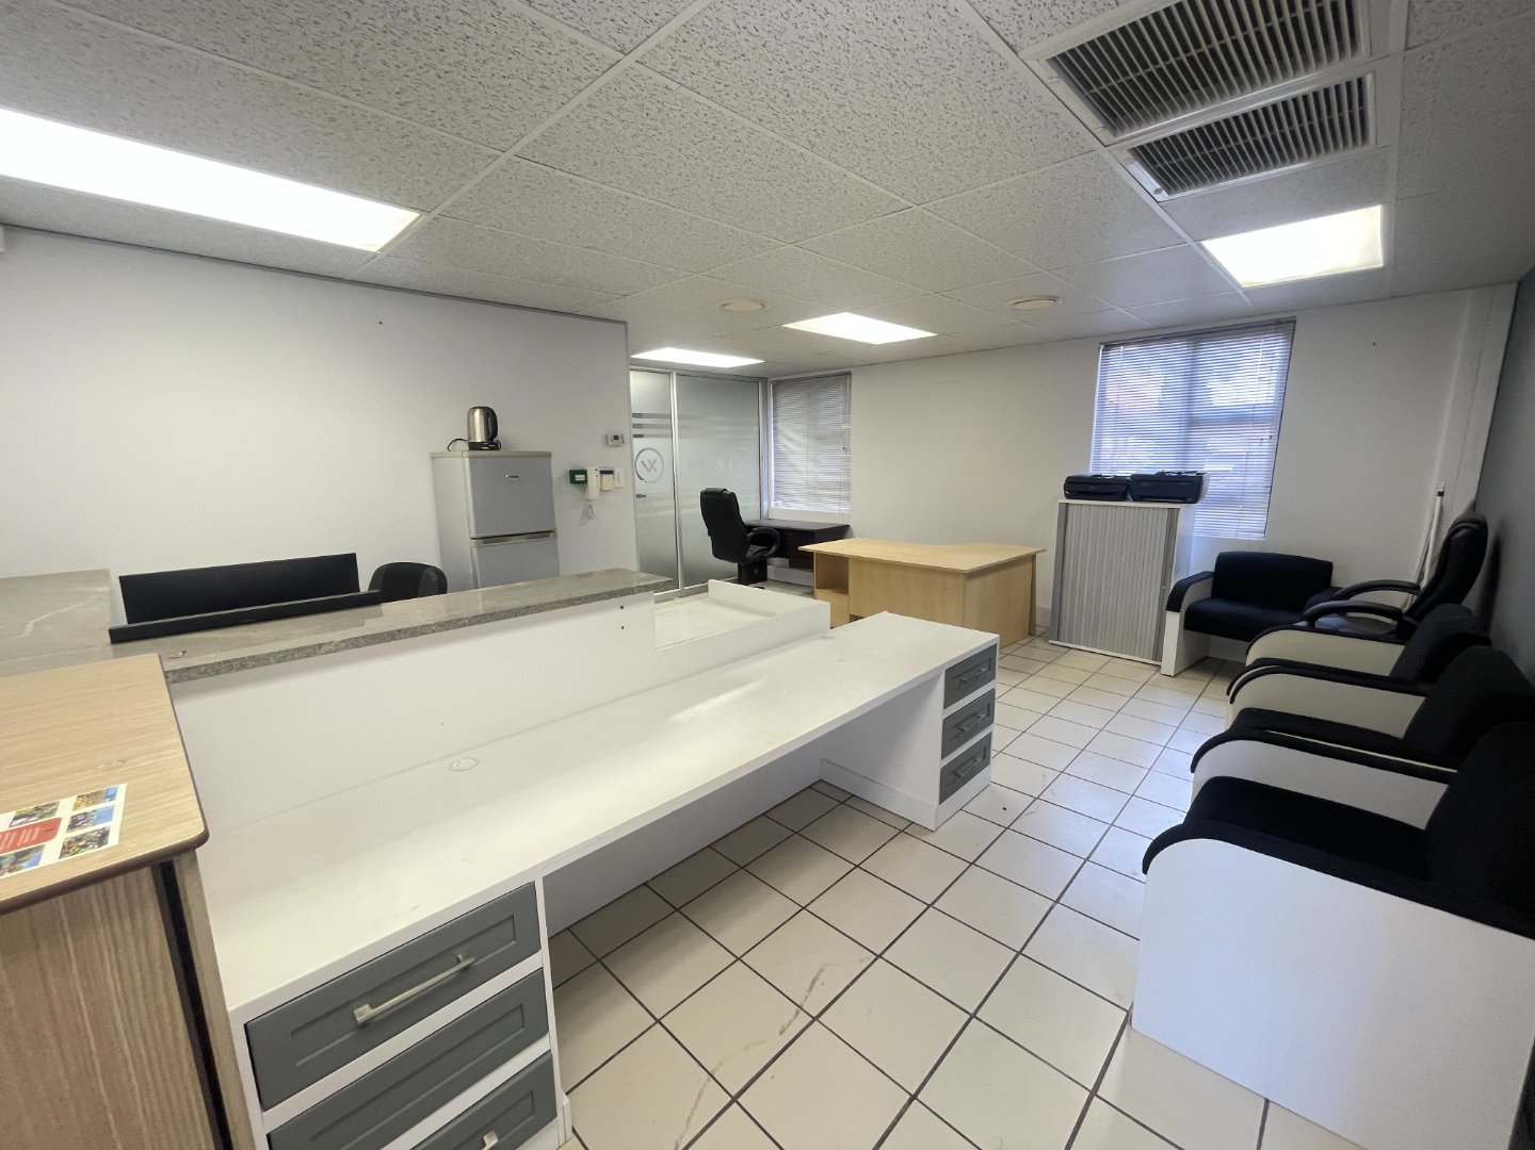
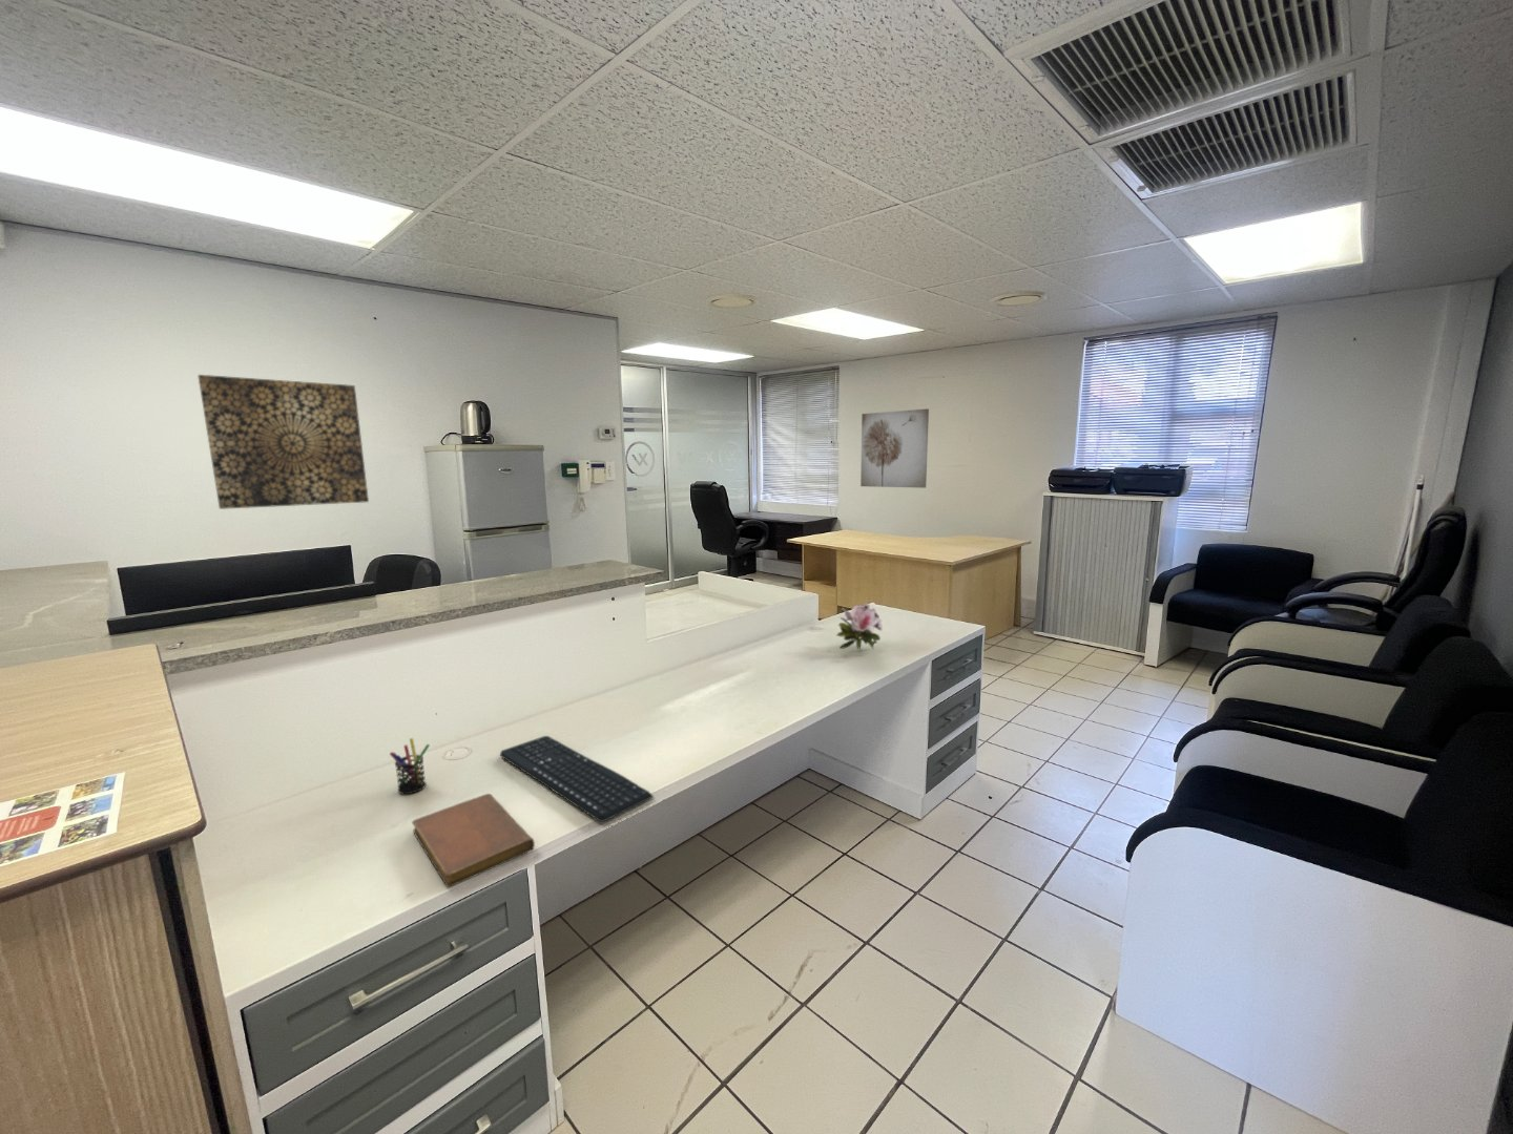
+ notebook [411,793,536,889]
+ pen holder [388,737,431,795]
+ wall art [859,407,930,490]
+ flower [835,602,884,650]
+ wall art [197,374,369,510]
+ keyboard [499,735,654,823]
